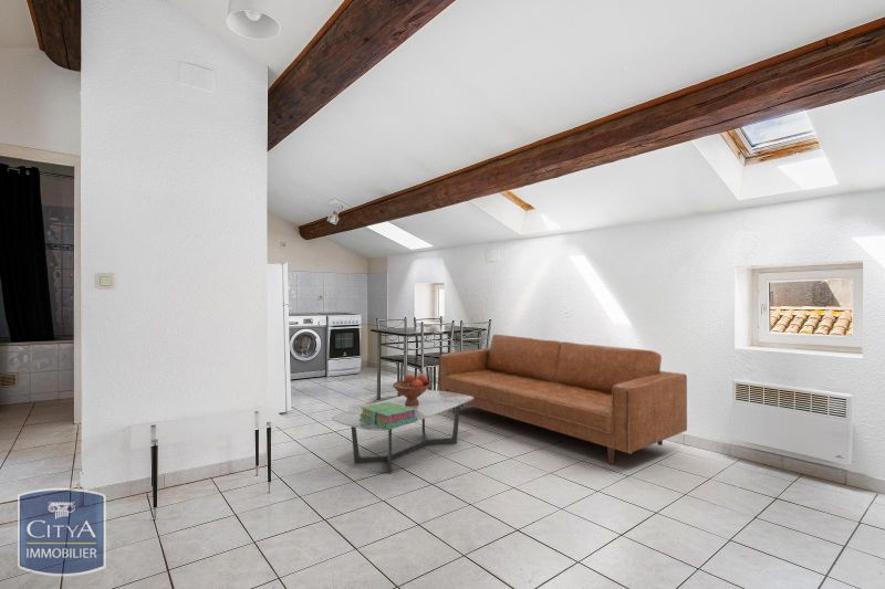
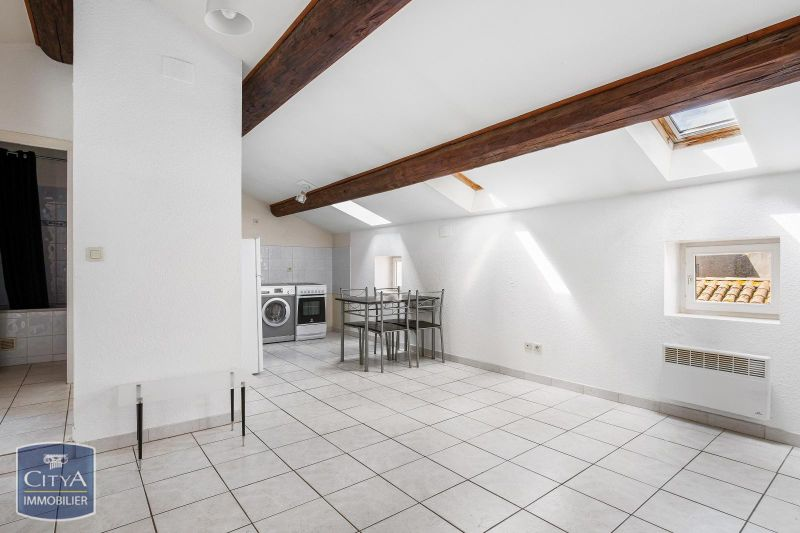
- coffee table [331,389,473,475]
- sofa [438,334,688,466]
- stack of books [360,402,418,431]
- fruit bowl [392,374,431,406]
